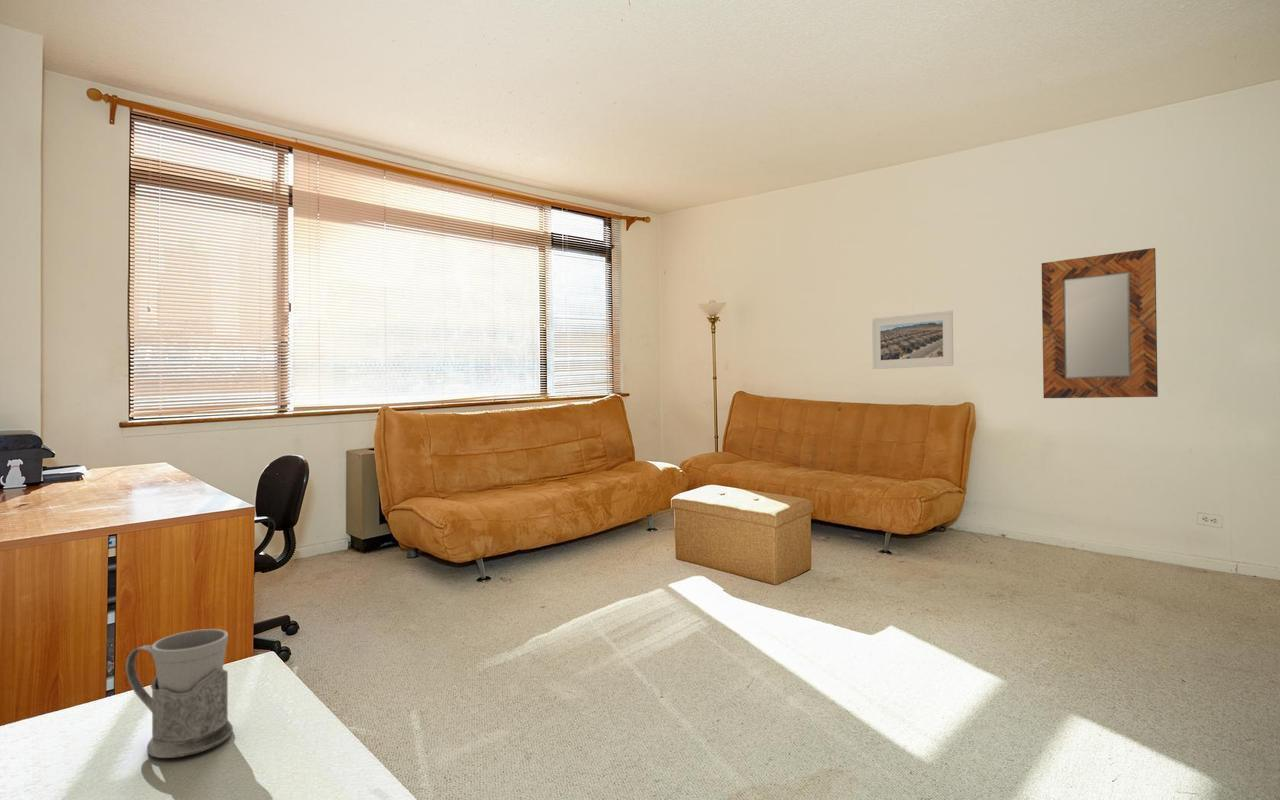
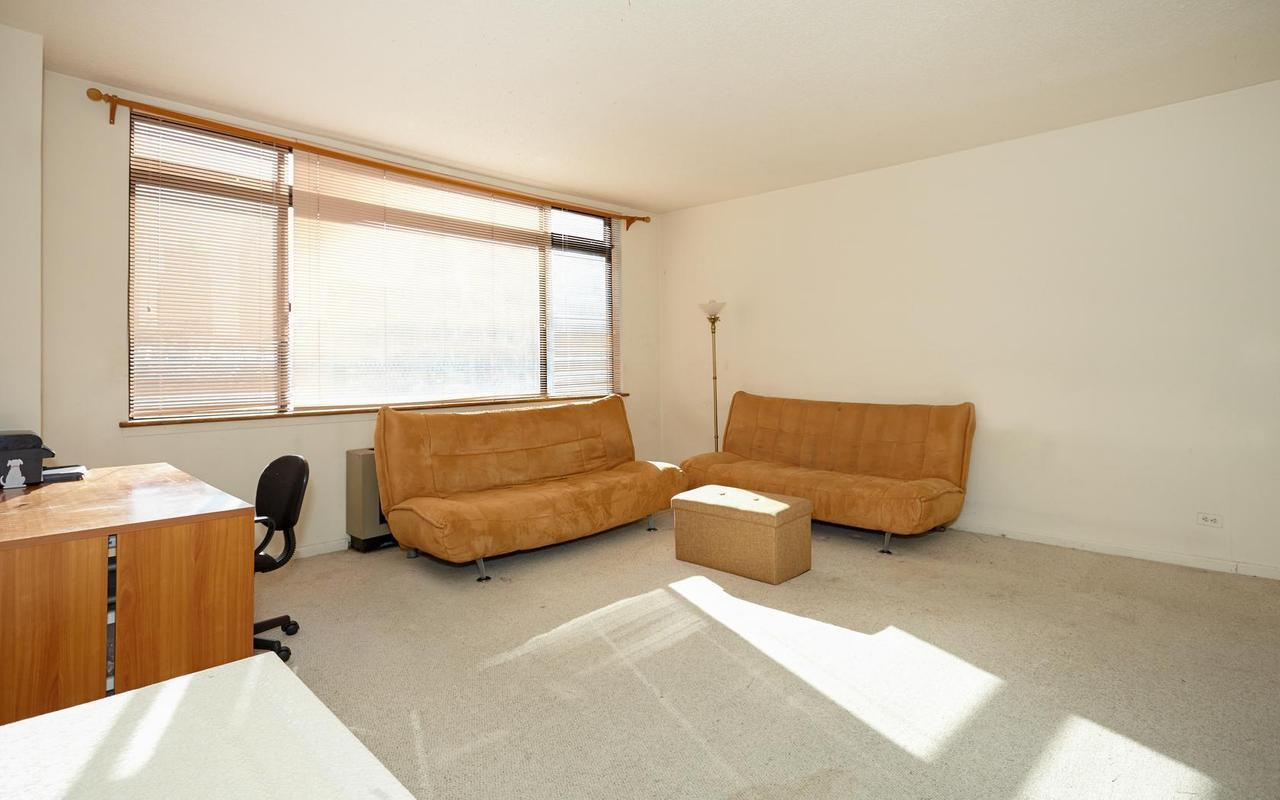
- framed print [871,309,954,370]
- home mirror [1041,247,1159,399]
- mug [125,628,234,759]
